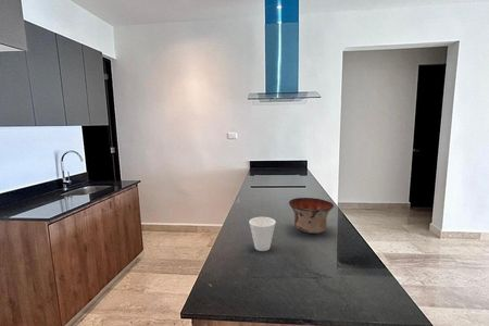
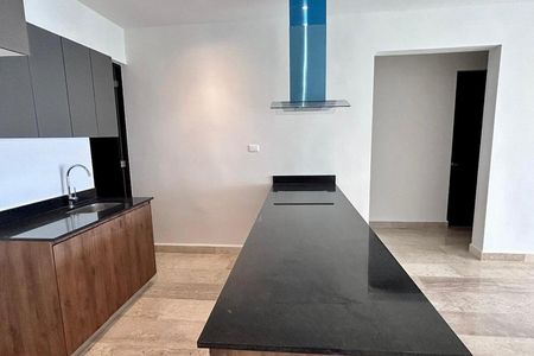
- bowl [288,197,335,235]
- cup [248,216,277,252]
